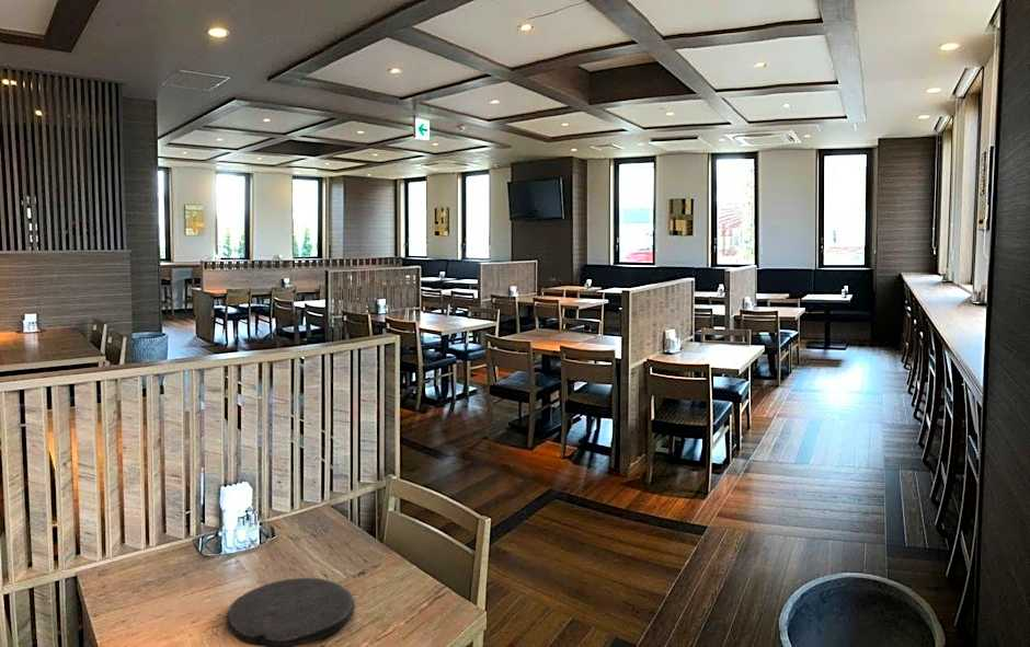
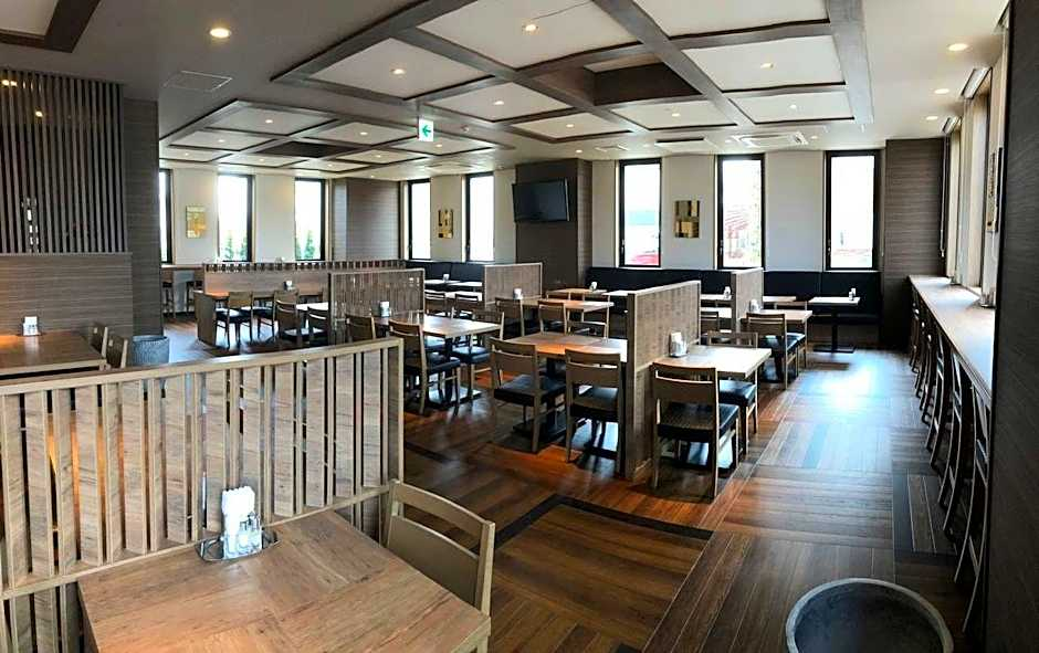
- plate [226,577,356,647]
